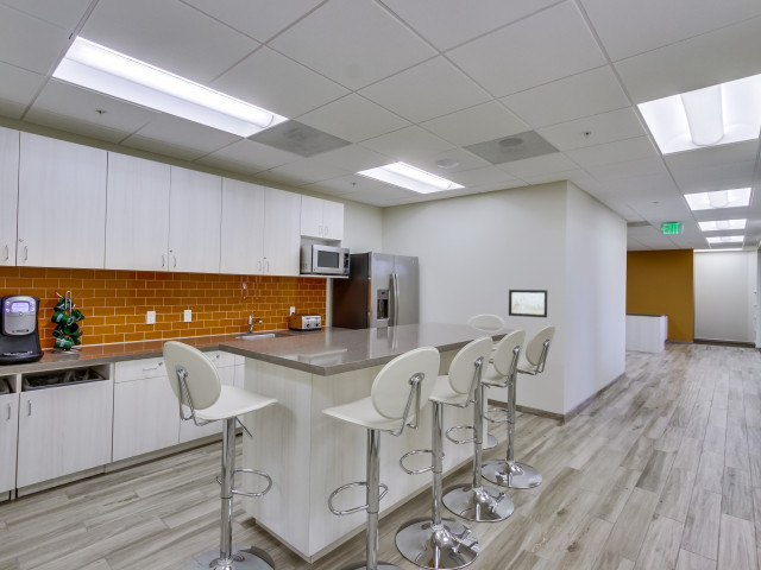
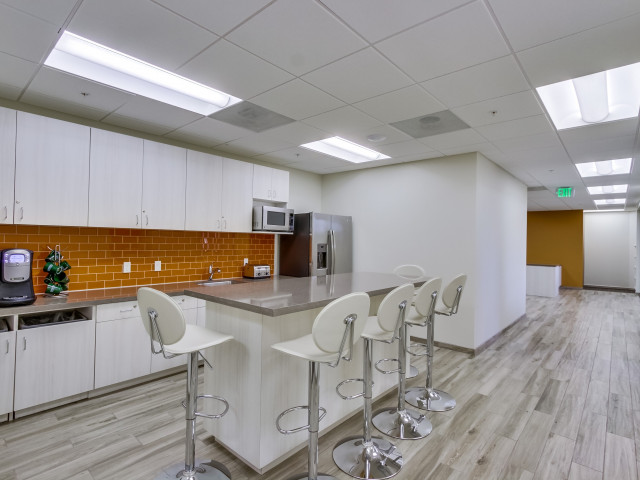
- wall art [508,289,548,318]
